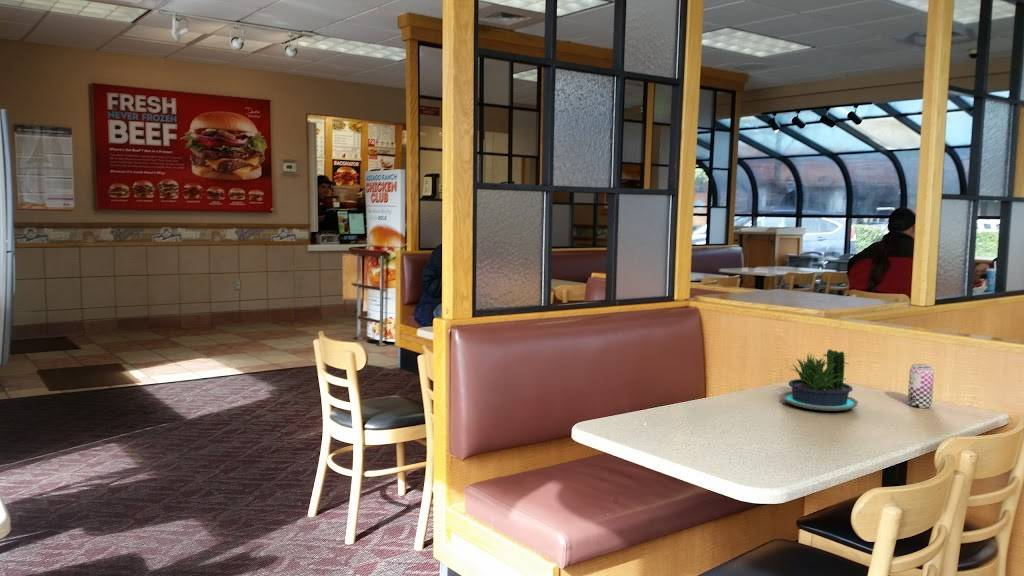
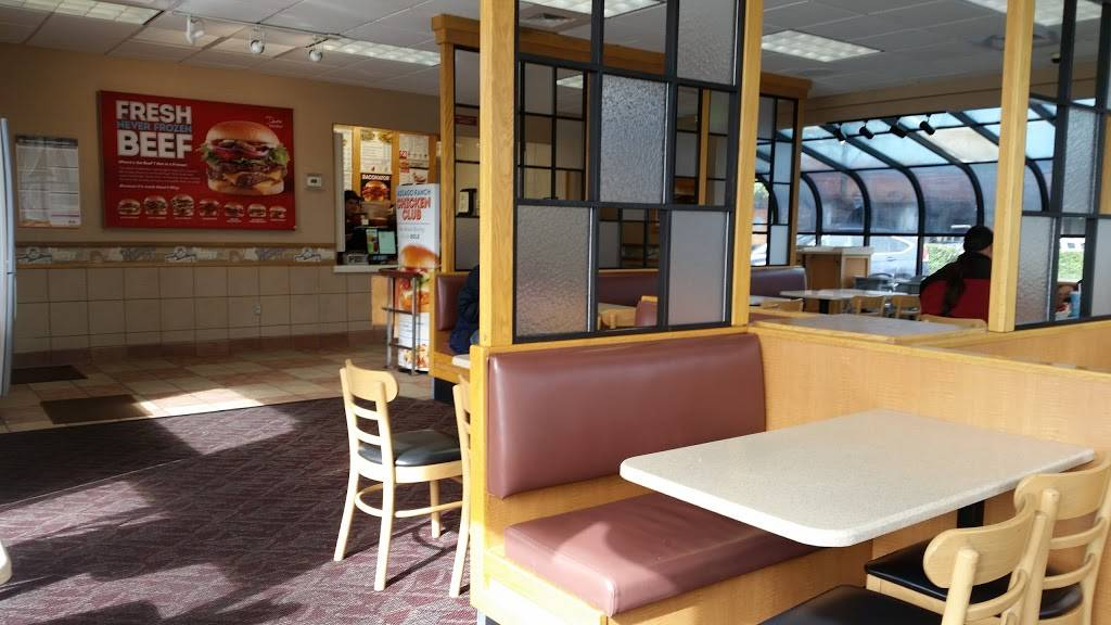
- beer can [907,363,935,409]
- potted plant [781,348,859,412]
